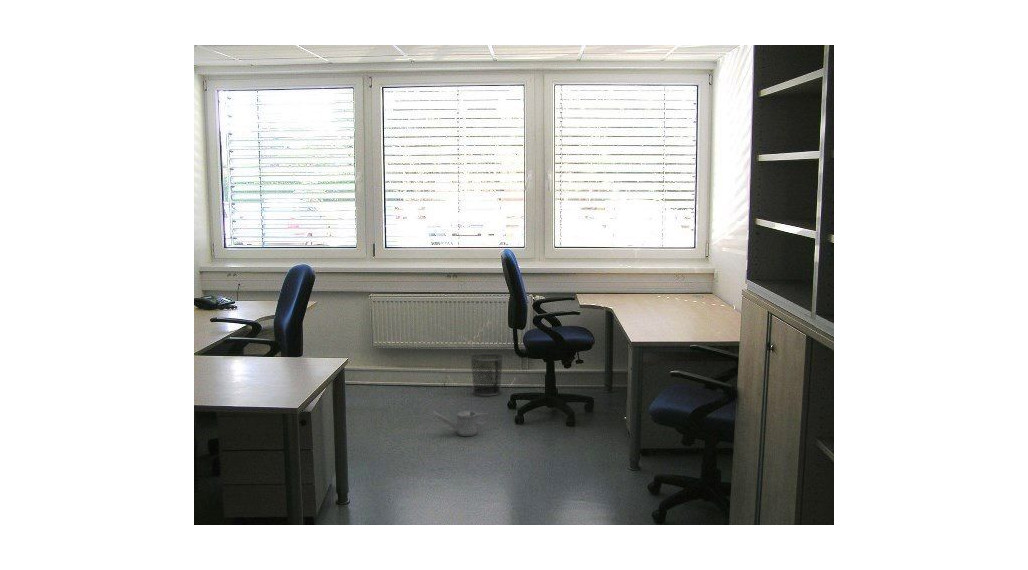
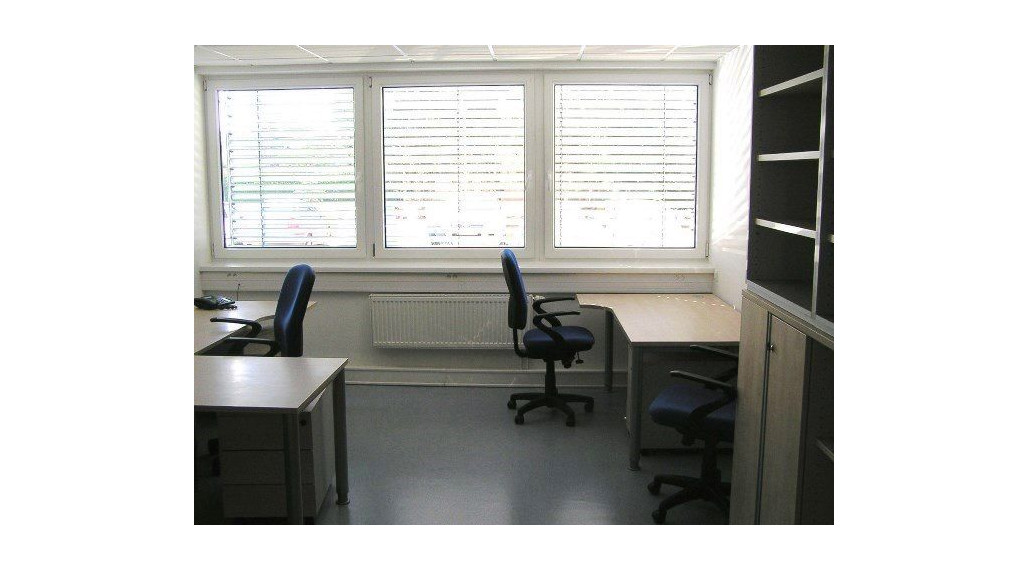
- waste bin [469,353,505,397]
- watering can [432,410,489,437]
